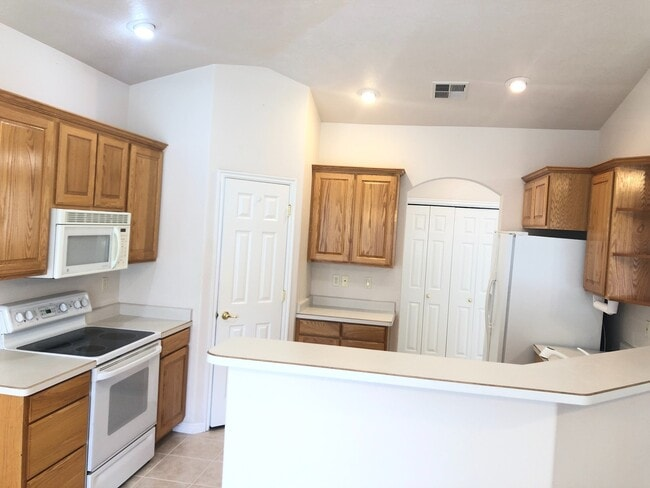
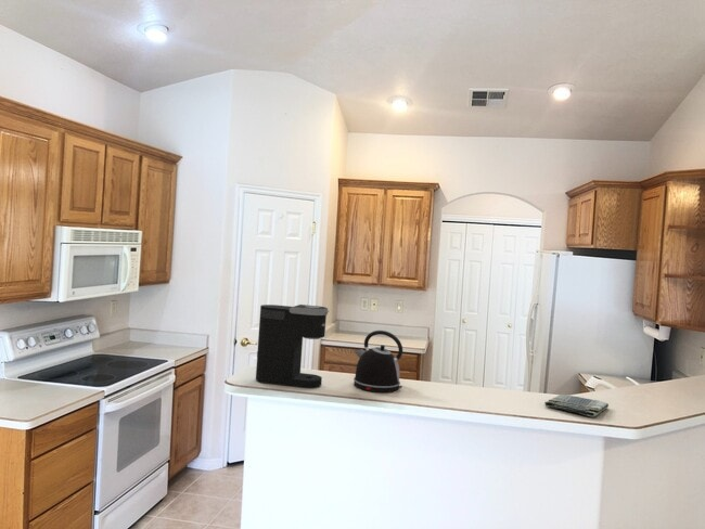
+ coffee maker [255,304,330,389]
+ kettle [352,330,403,393]
+ dish towel [543,392,610,417]
